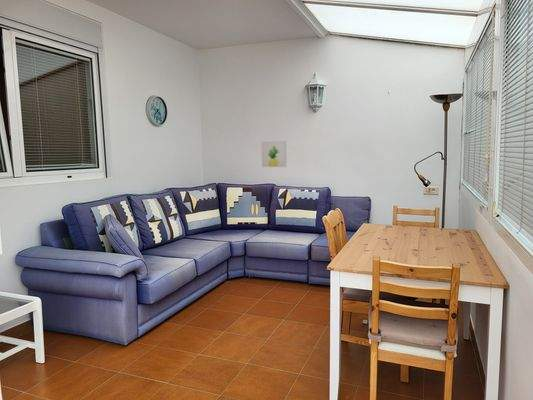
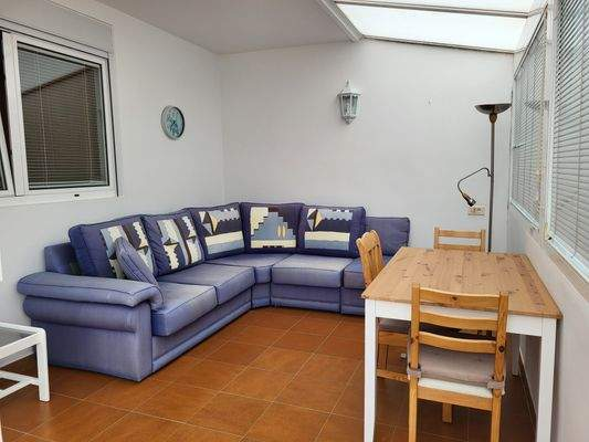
- wall art [260,140,287,168]
